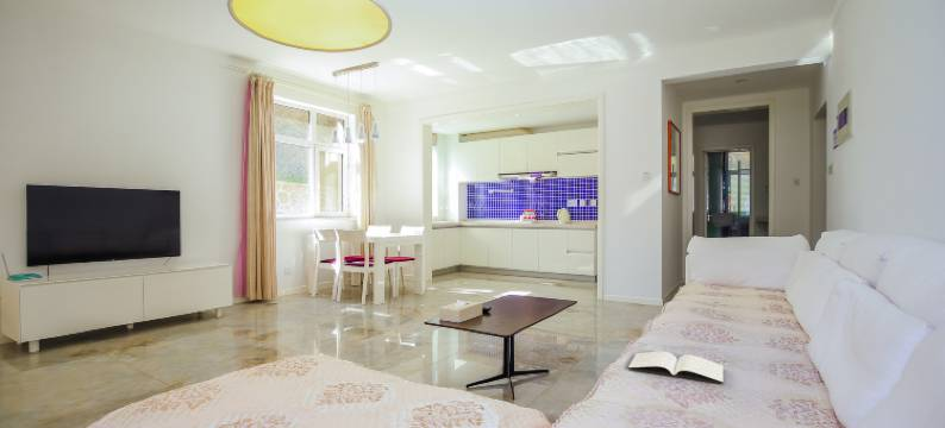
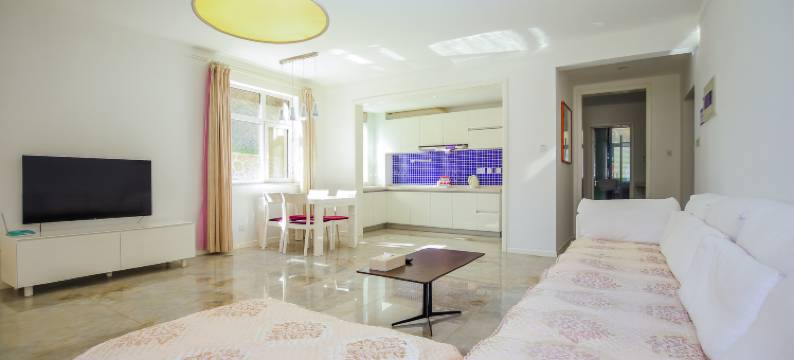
- book [627,351,724,385]
